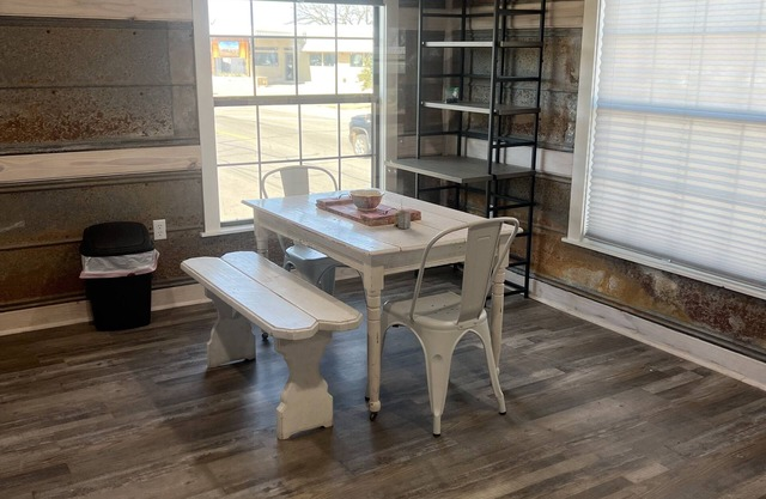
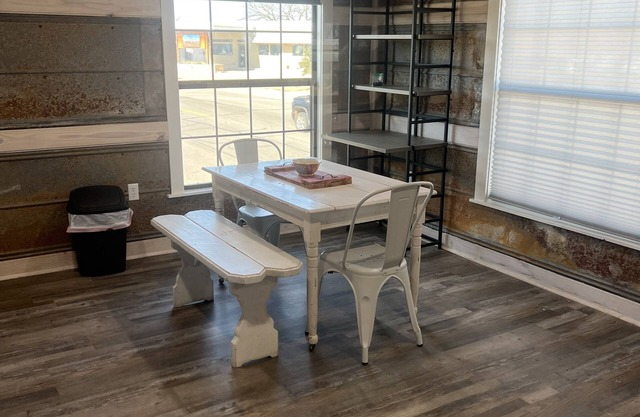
- architectural model [390,199,412,230]
